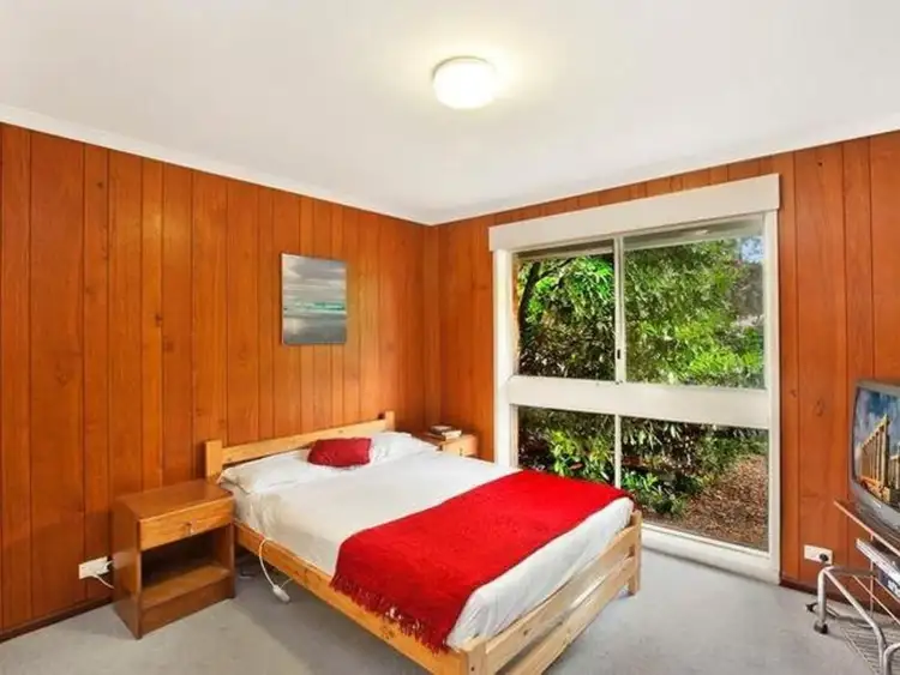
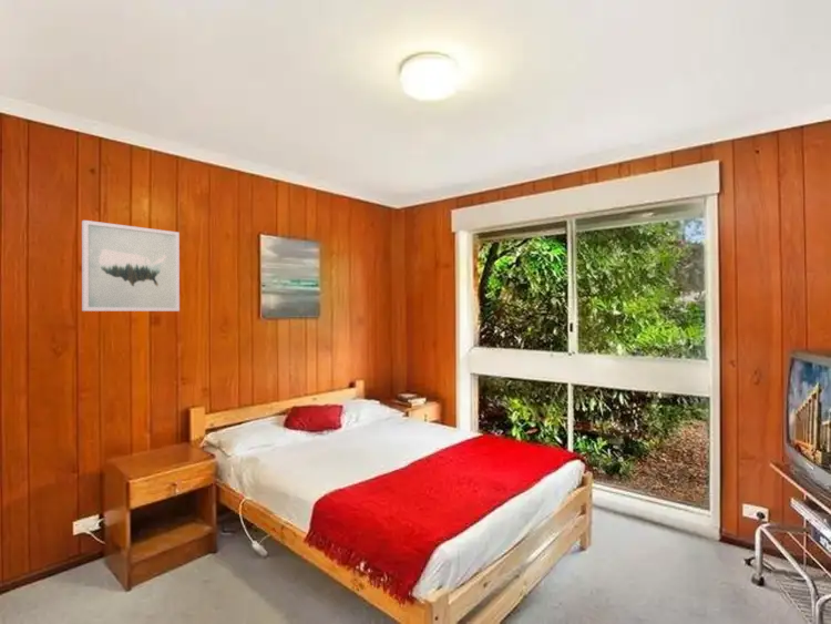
+ wall art [81,219,181,313]
